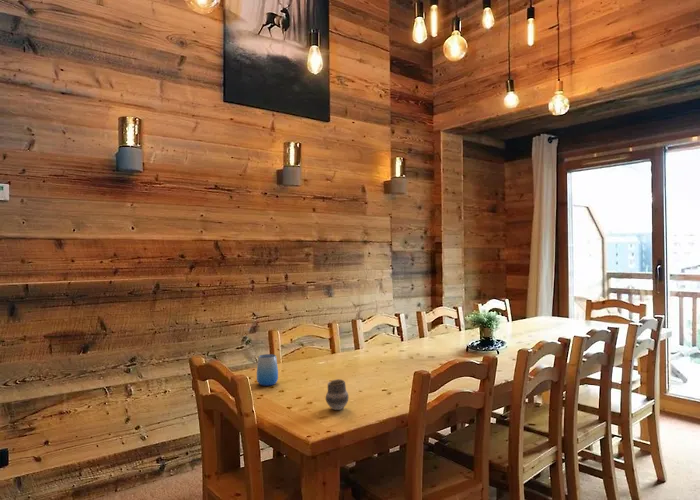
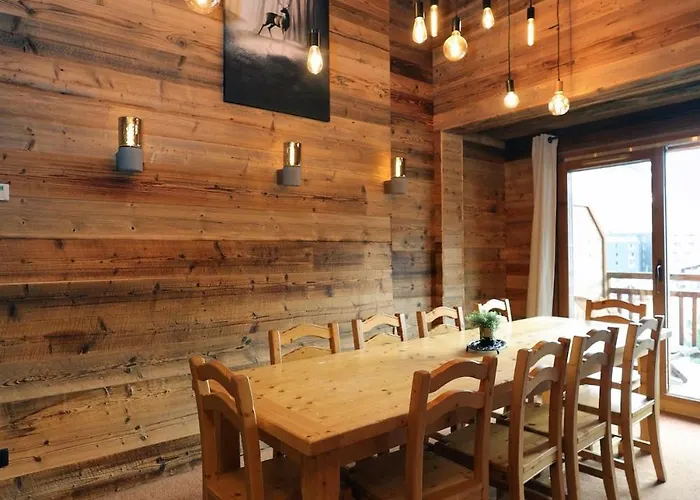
- cup [325,378,349,411]
- cup [256,353,279,387]
